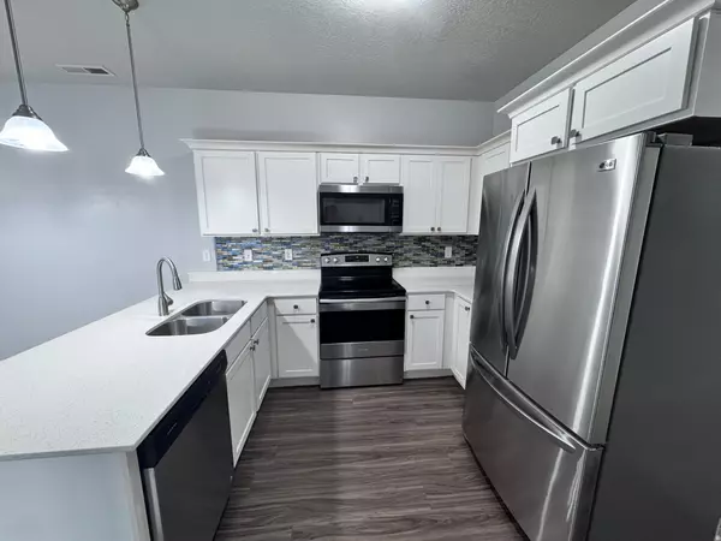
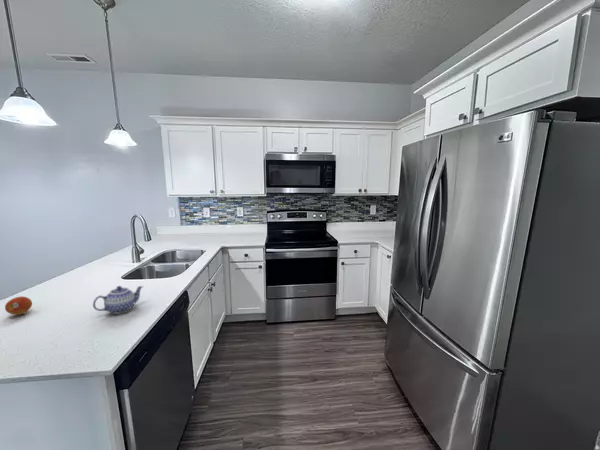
+ teapot [92,285,144,315]
+ fruit [4,296,33,316]
